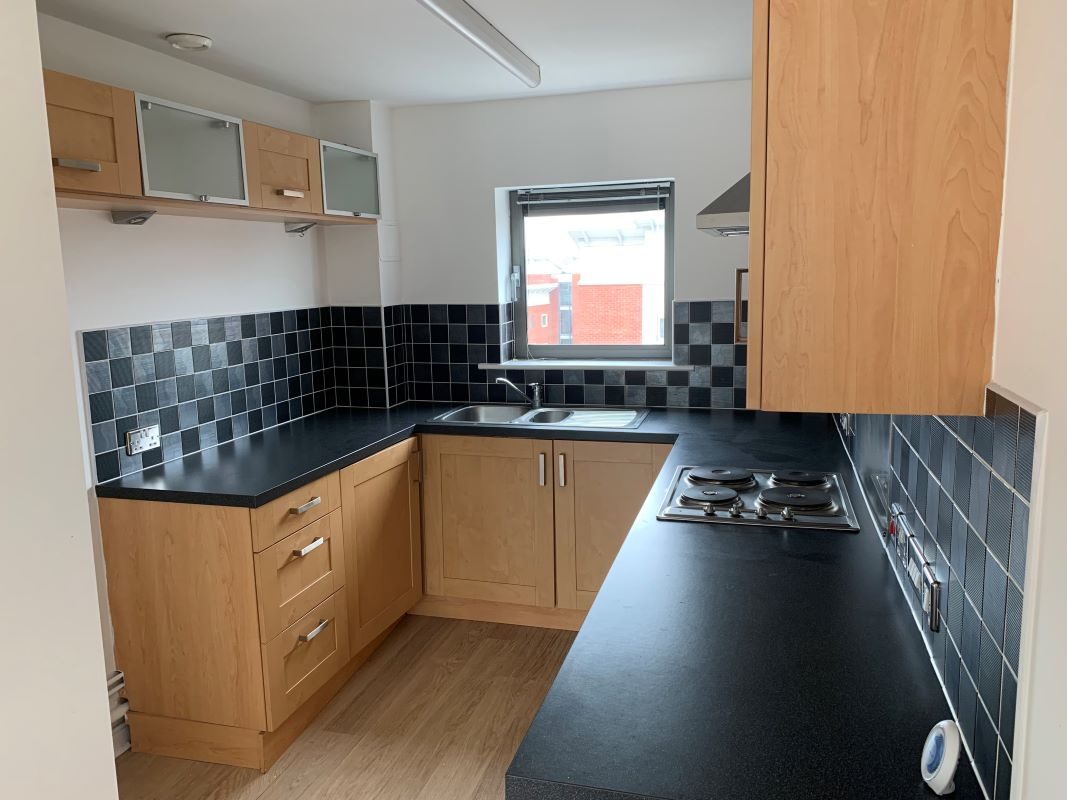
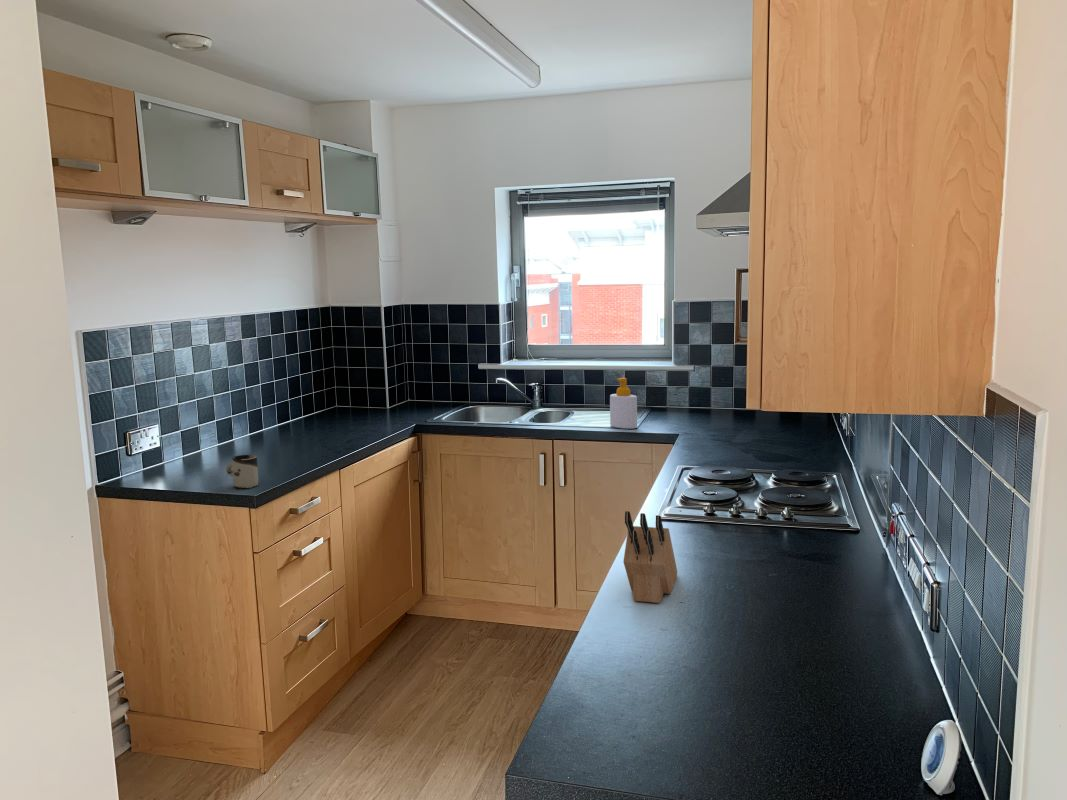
+ knife block [622,510,678,604]
+ cup [225,454,259,489]
+ soap bottle [609,377,638,430]
